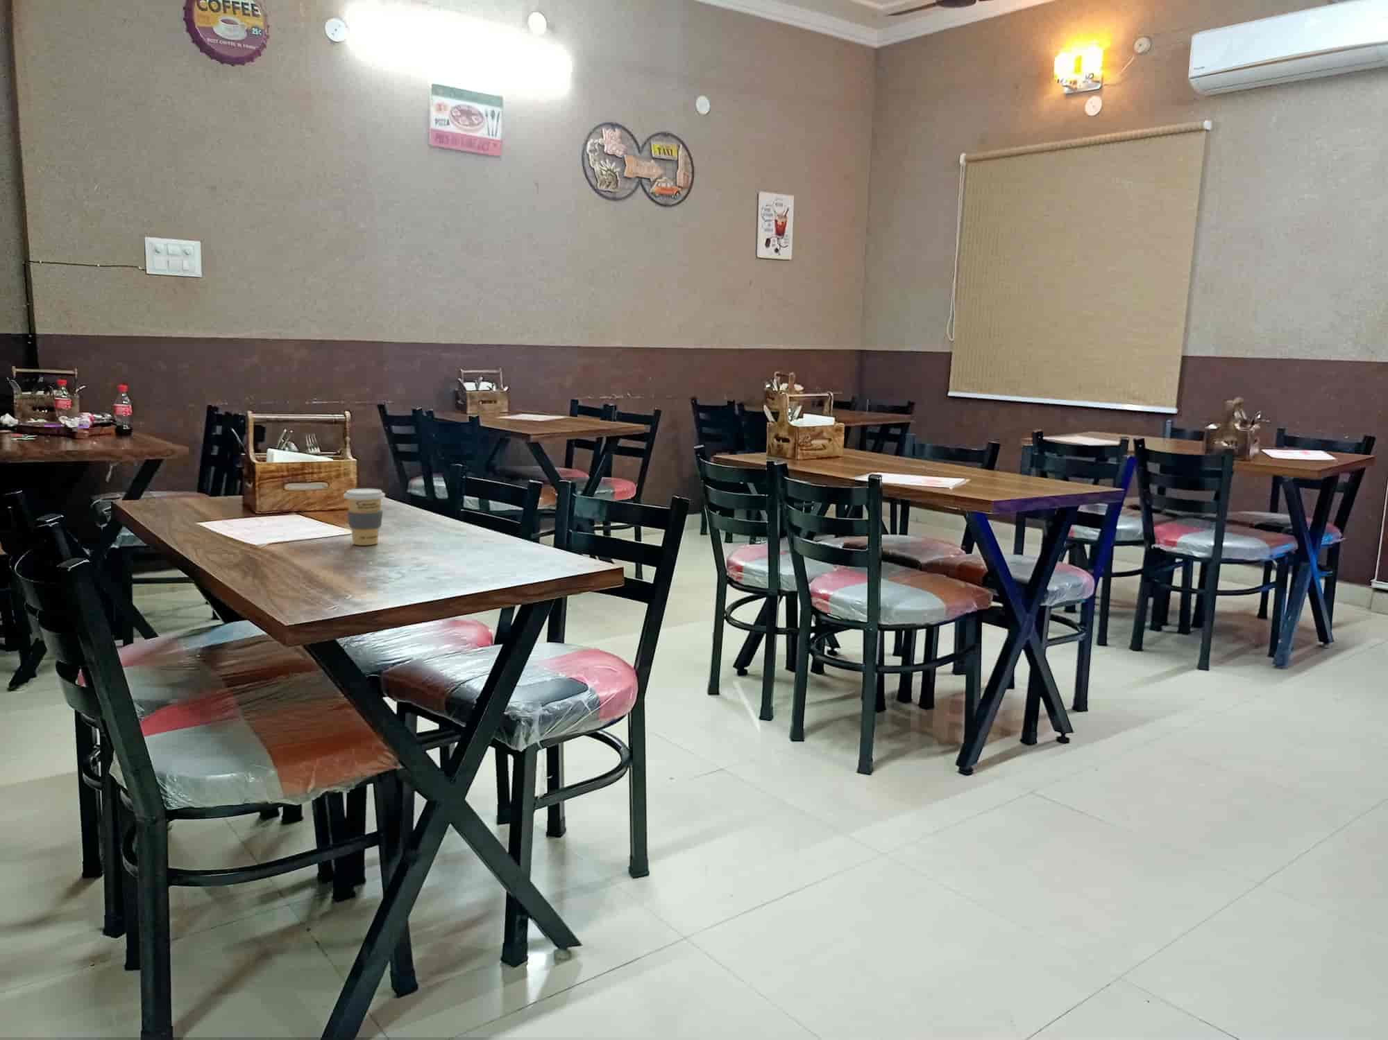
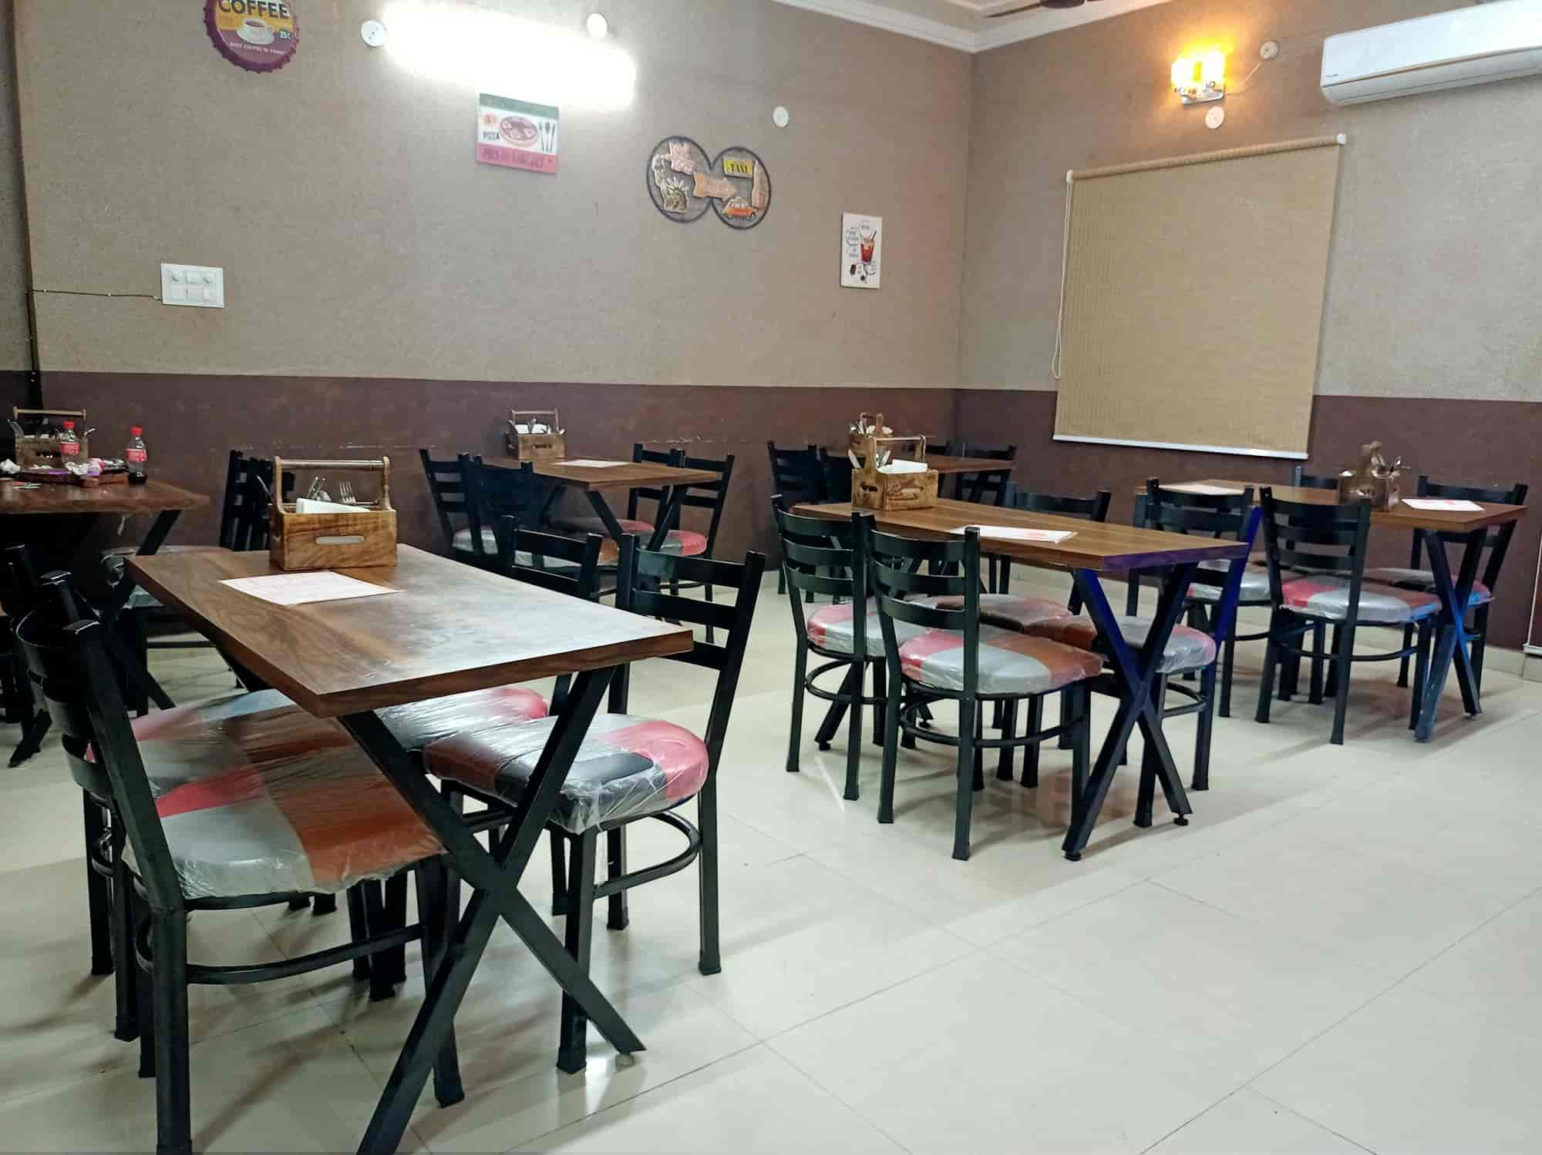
- coffee cup [343,488,386,545]
